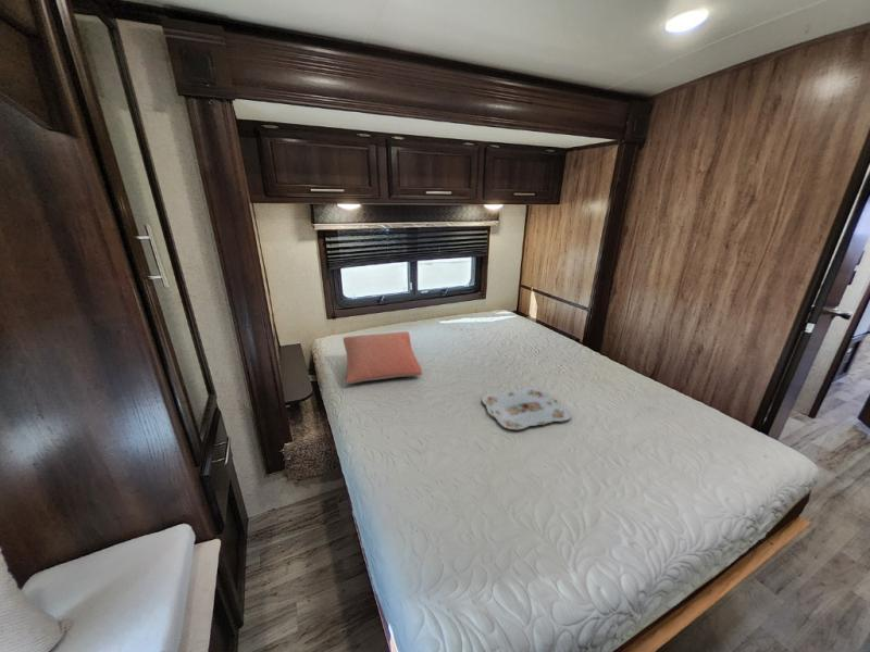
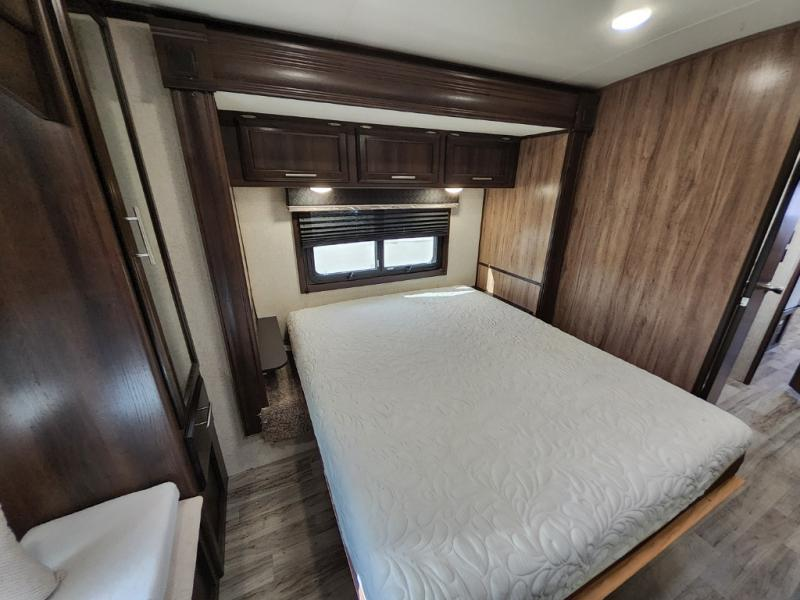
- pillow [343,330,423,385]
- serving tray [481,386,572,430]
